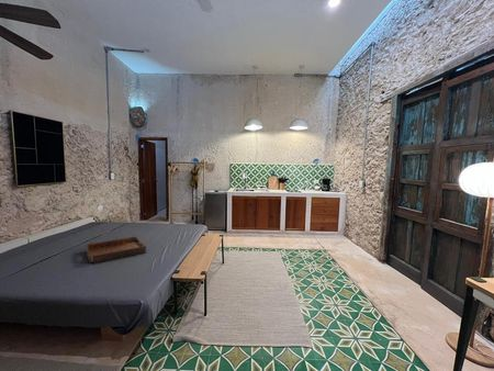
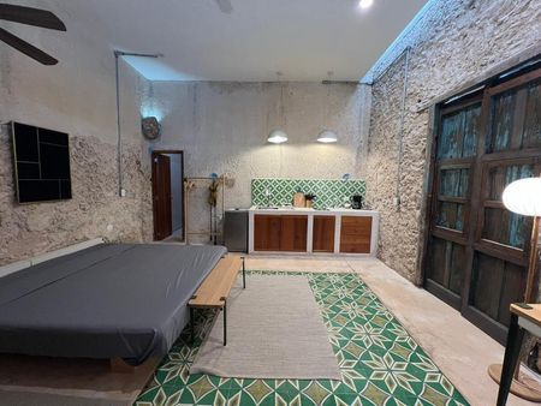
- serving tray [85,235,147,265]
